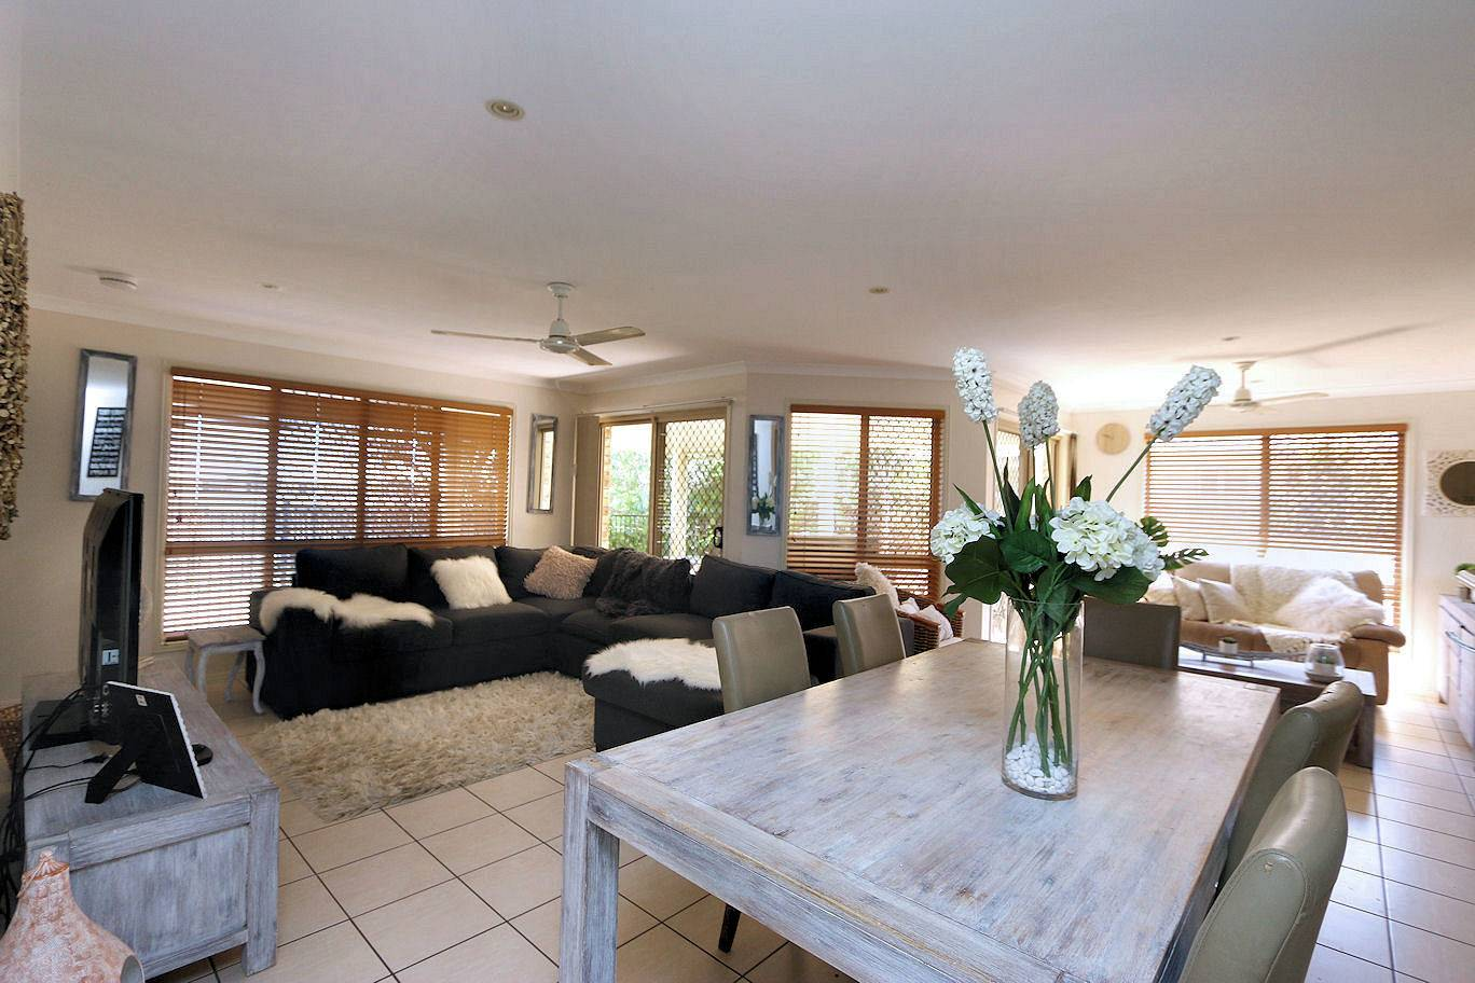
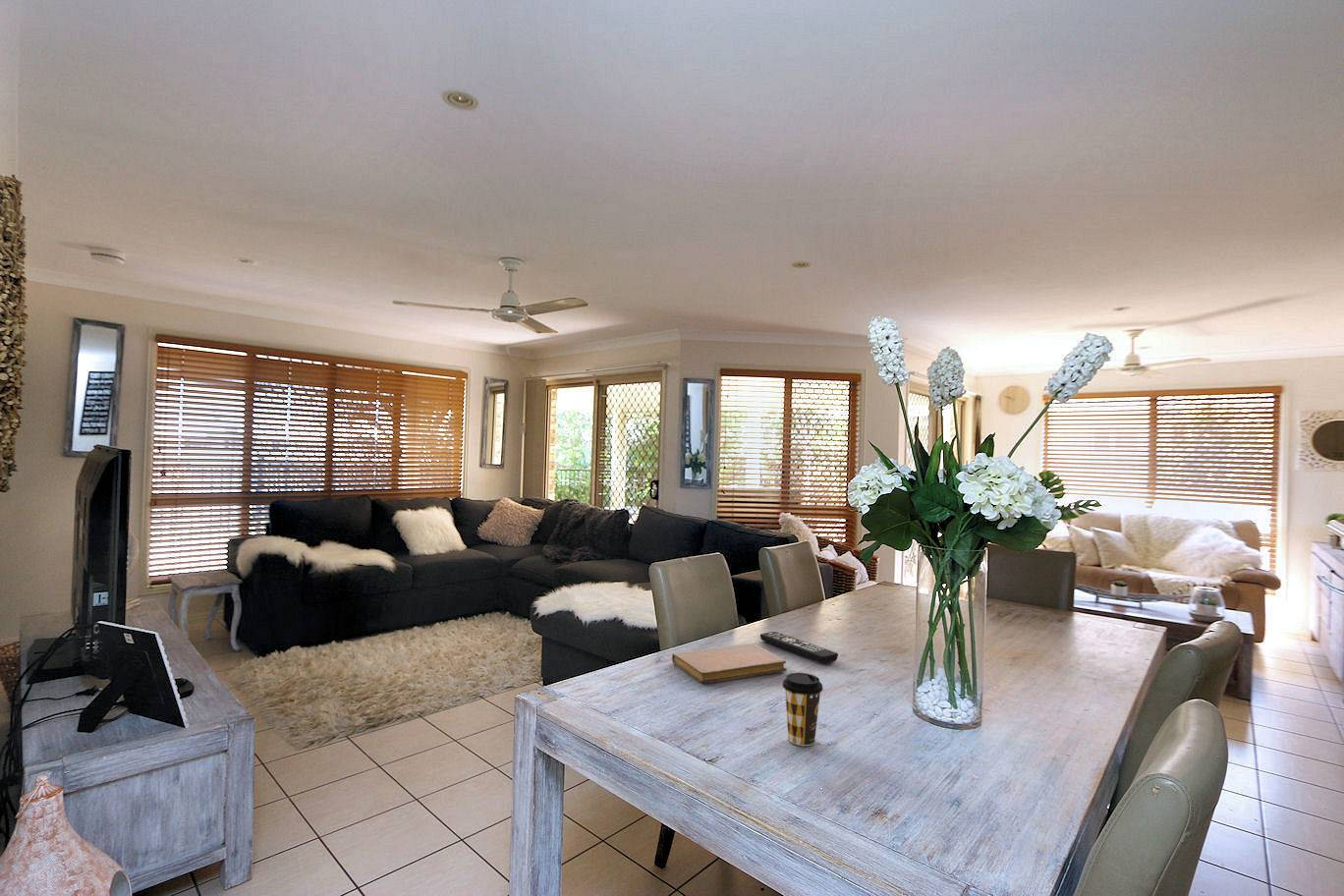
+ remote control [759,631,839,664]
+ notebook [671,643,787,684]
+ coffee cup [781,672,824,747]
